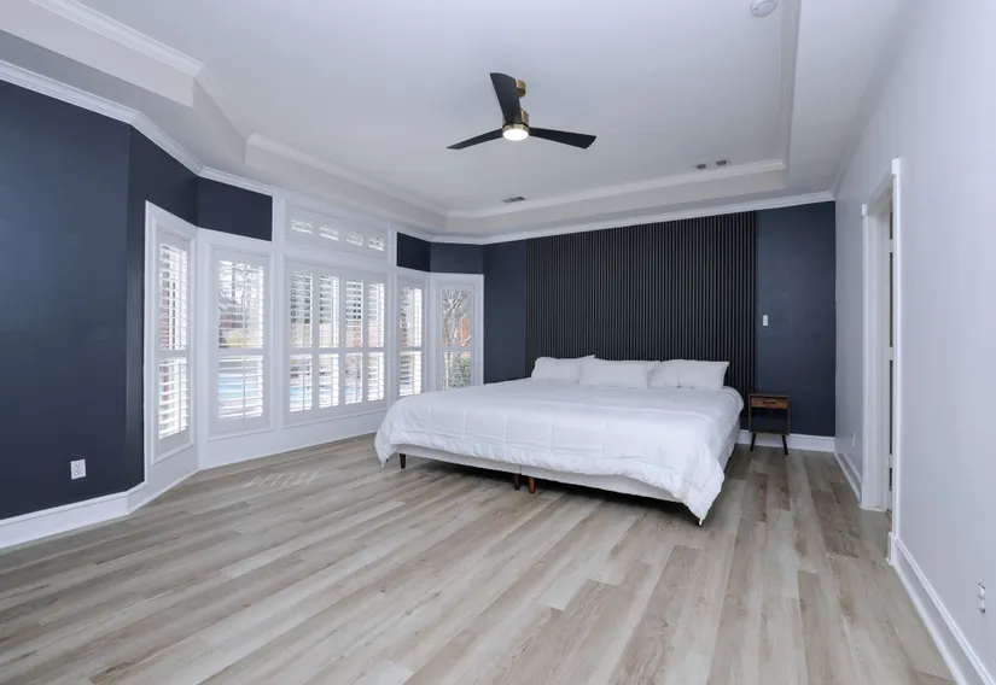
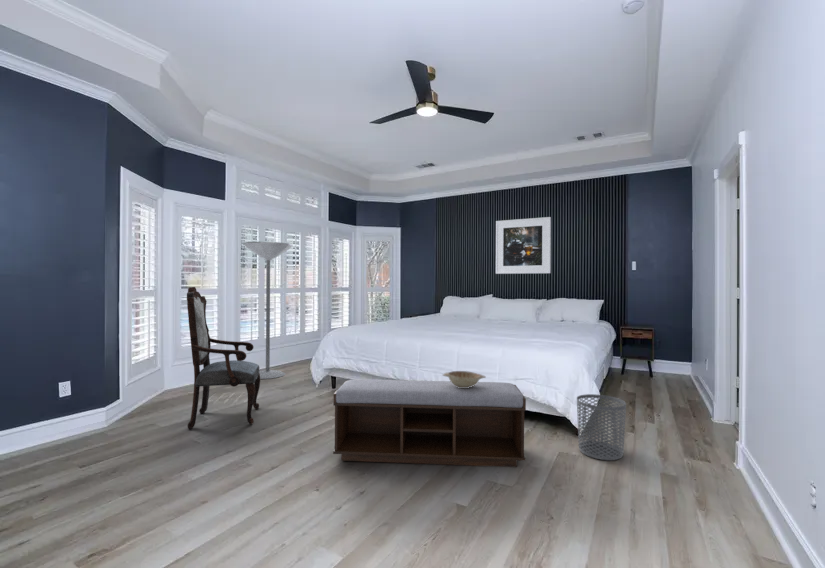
+ waste bin [576,393,627,461]
+ decorative bowl [442,370,487,388]
+ floor lamp [242,241,294,380]
+ bench [332,378,527,468]
+ armchair [186,286,261,430]
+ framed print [495,216,552,275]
